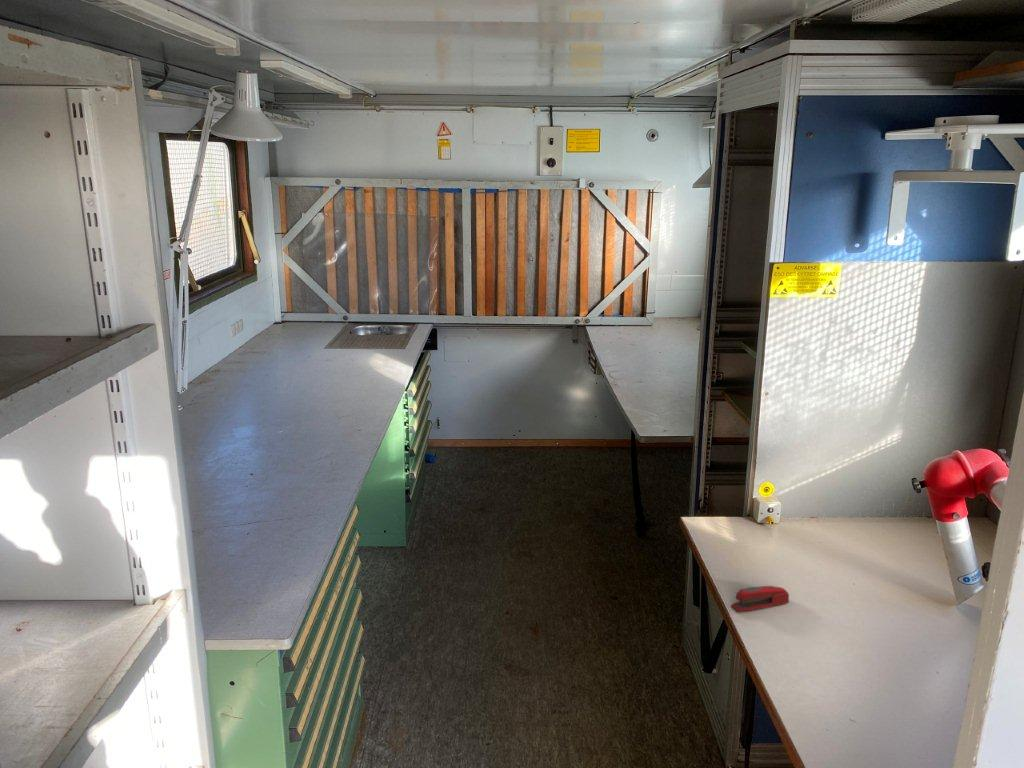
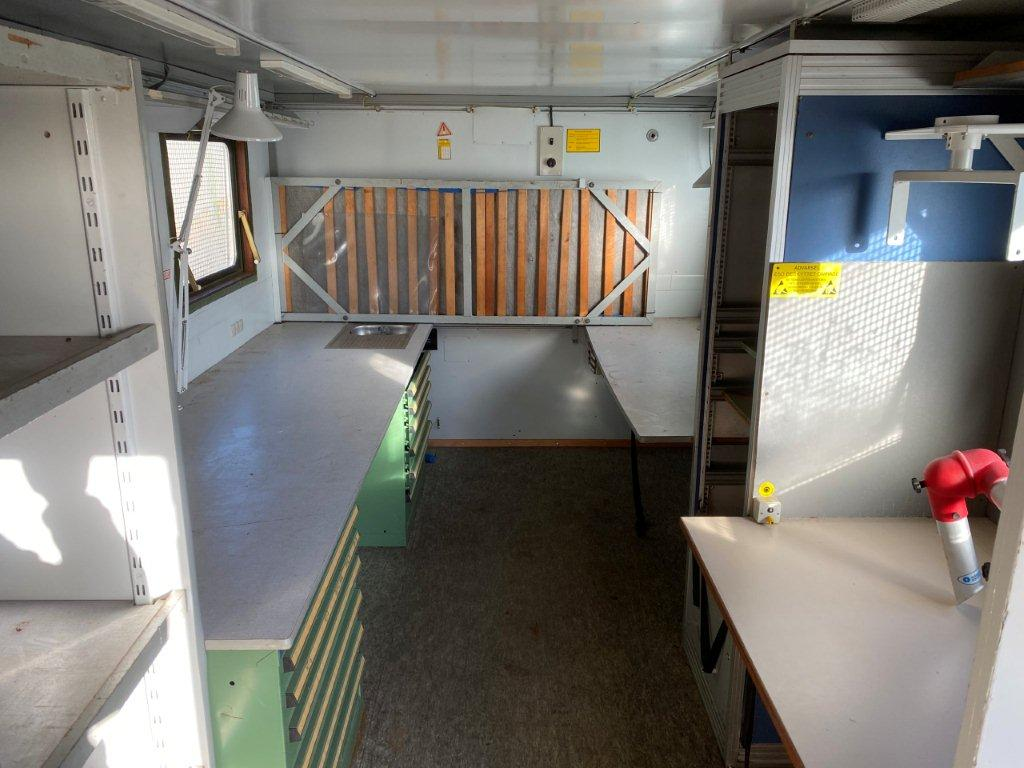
- stapler [730,585,790,614]
